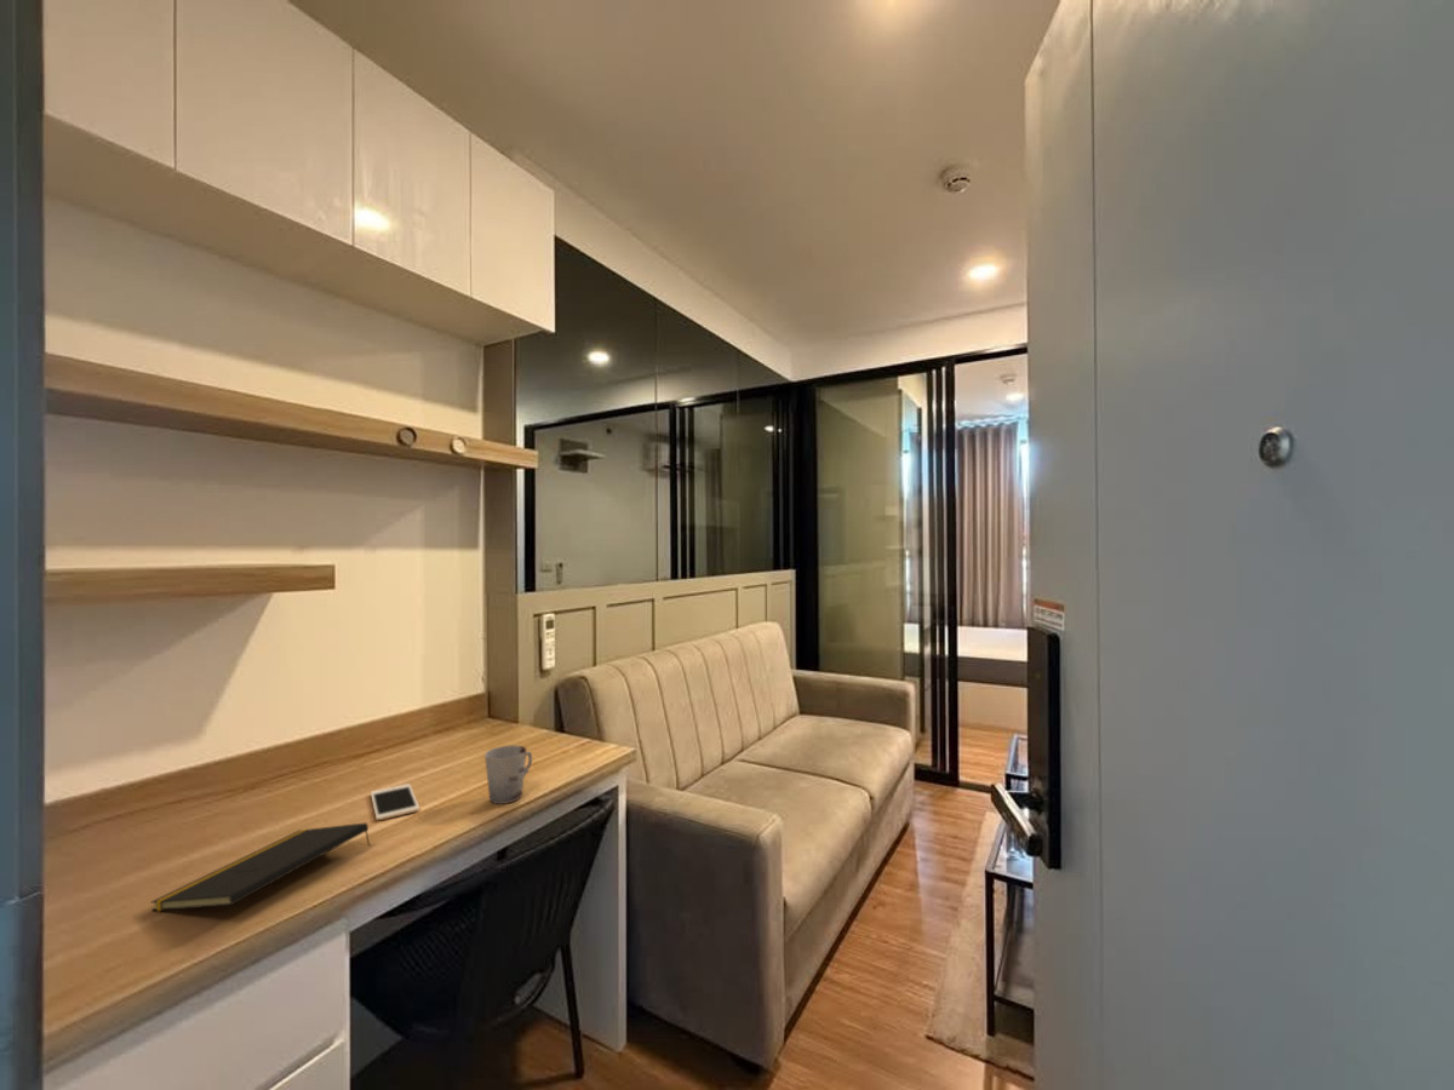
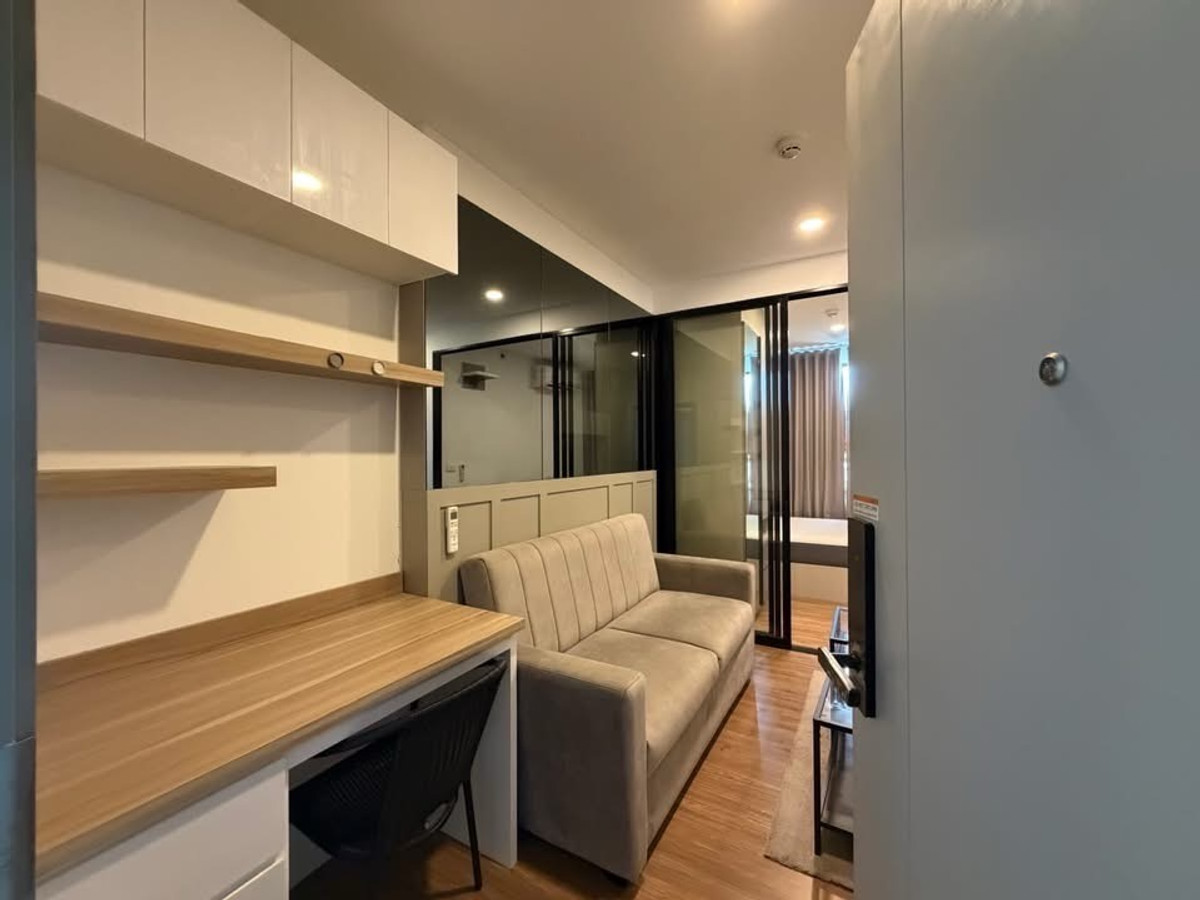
- cup [483,744,533,805]
- notepad [150,821,372,912]
- cell phone [370,782,420,821]
